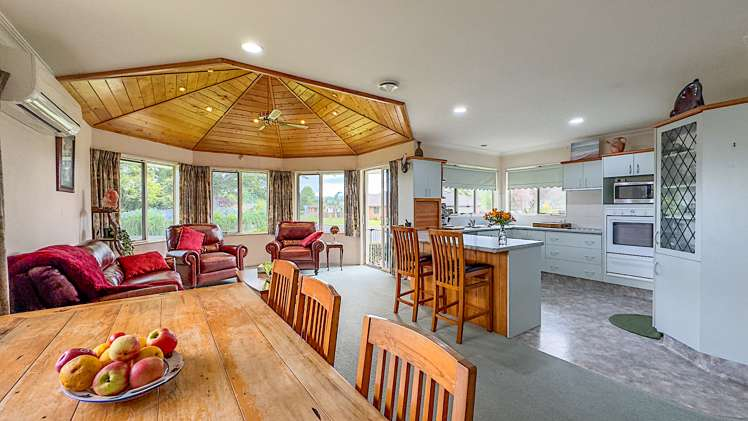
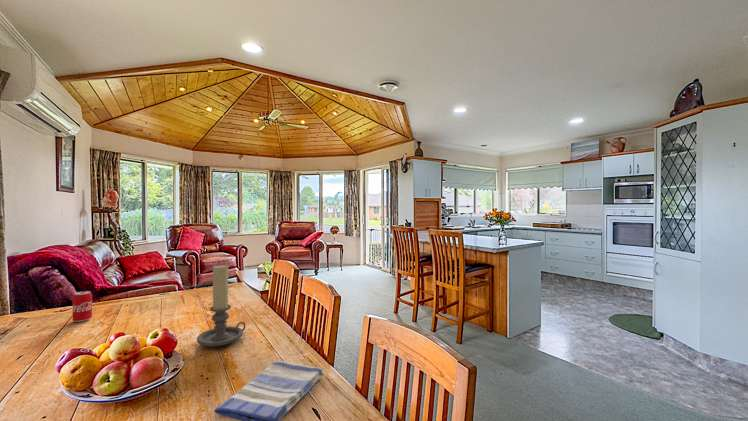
+ candle holder [196,263,246,348]
+ beverage can [72,290,93,323]
+ dish towel [213,360,325,421]
